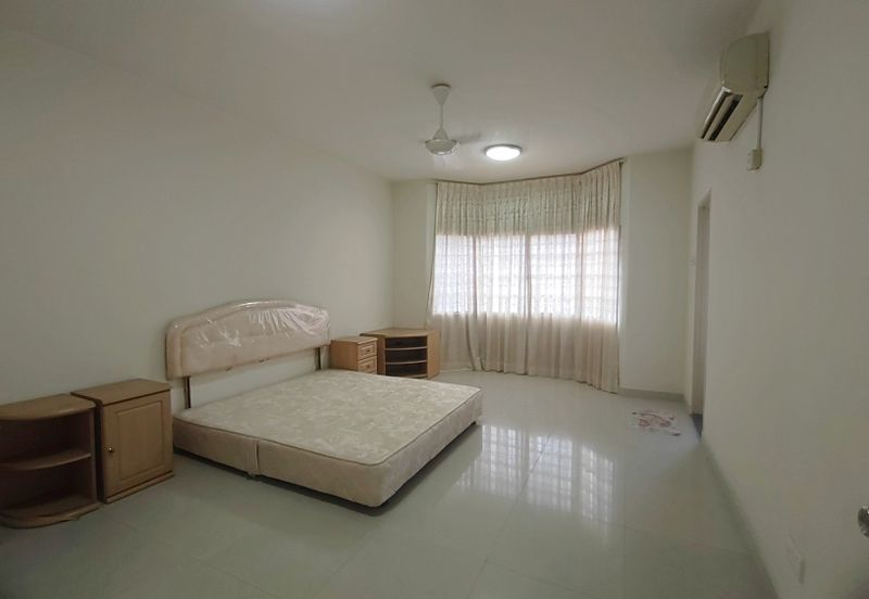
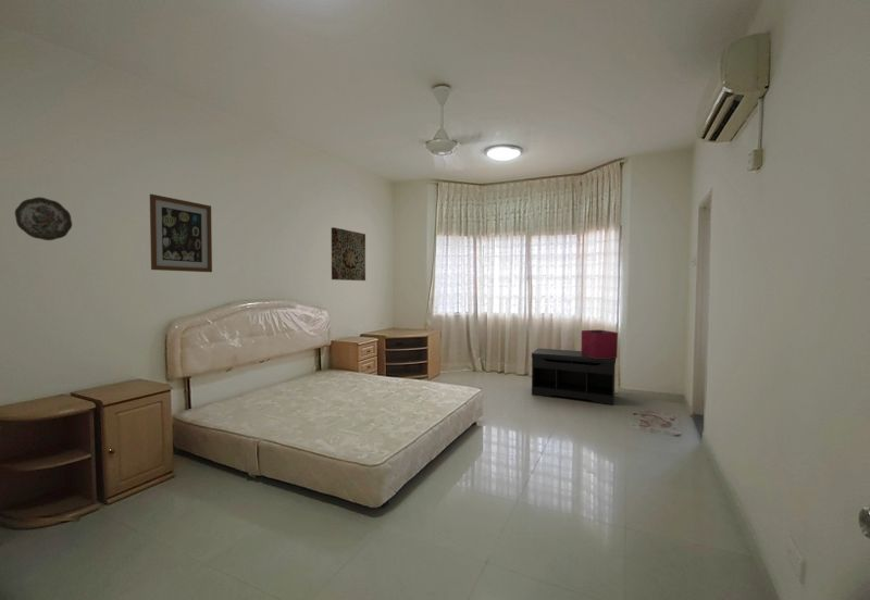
+ decorative plate [14,197,73,241]
+ bench [531,347,617,405]
+ storage bin [581,329,619,359]
+ wall art [331,226,366,282]
+ wall art [149,193,213,273]
